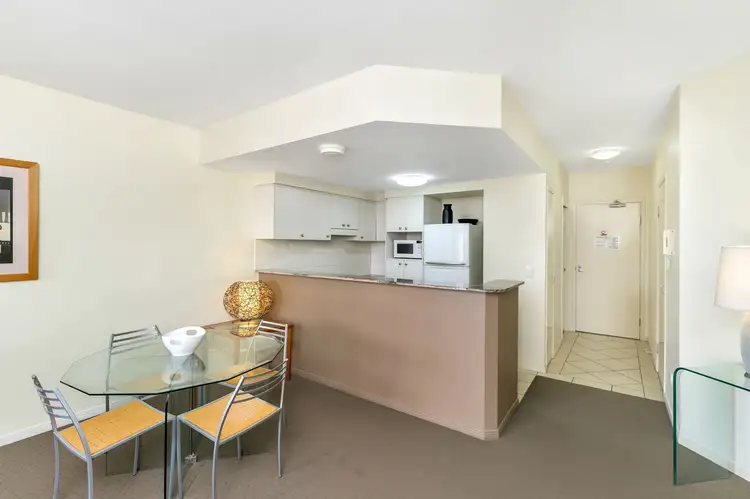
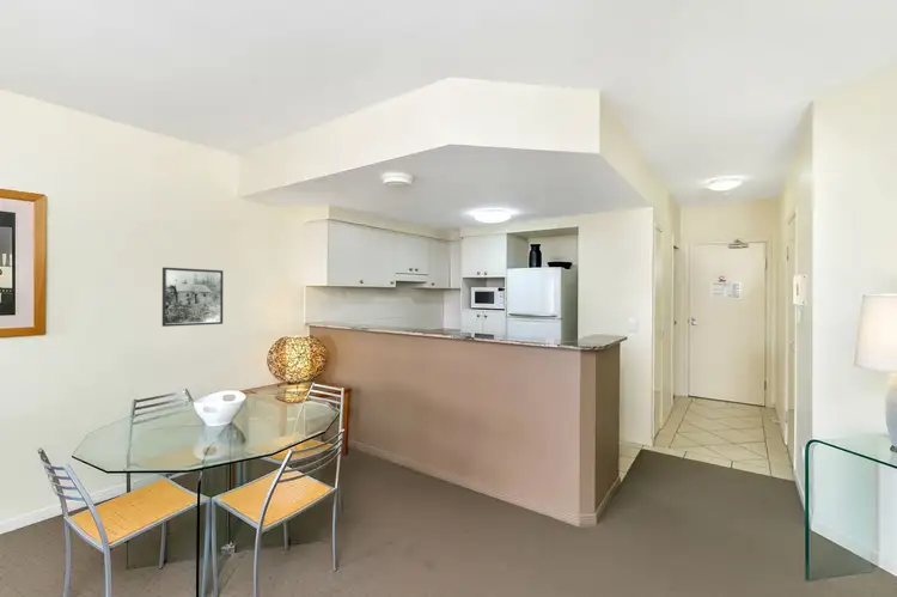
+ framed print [161,267,225,328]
